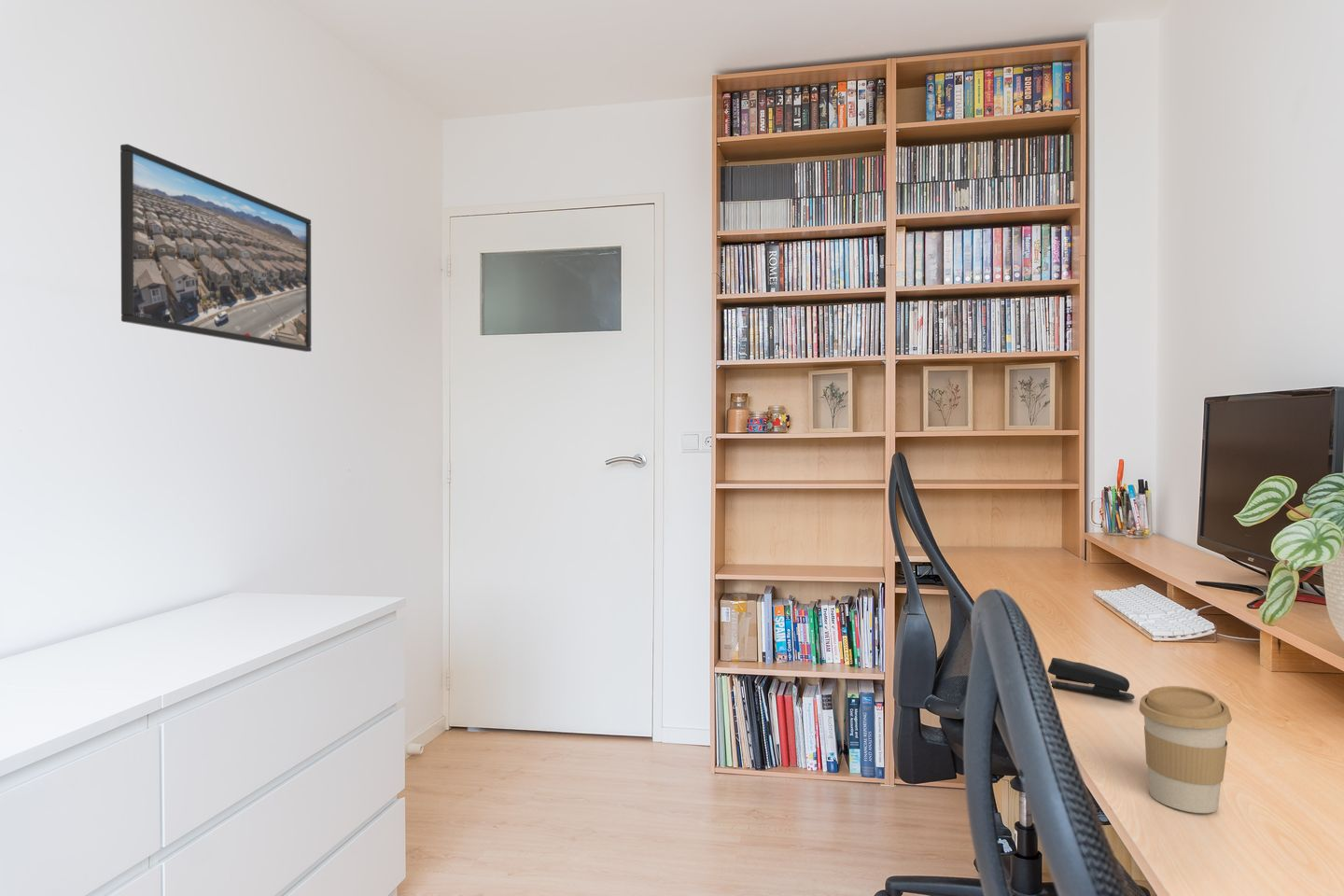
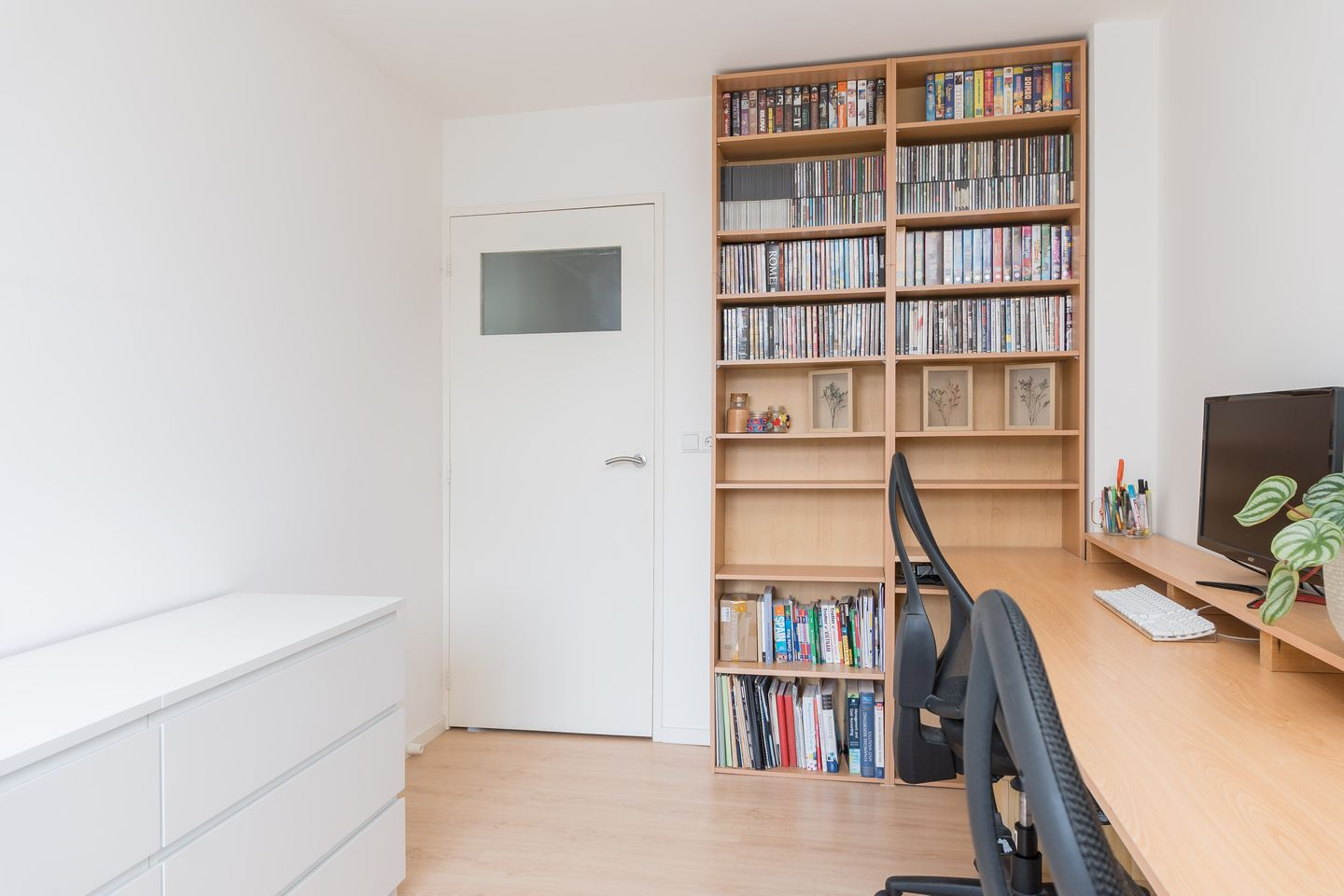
- stapler [1047,657,1136,700]
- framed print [119,143,312,353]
- coffee cup [1139,685,1233,814]
